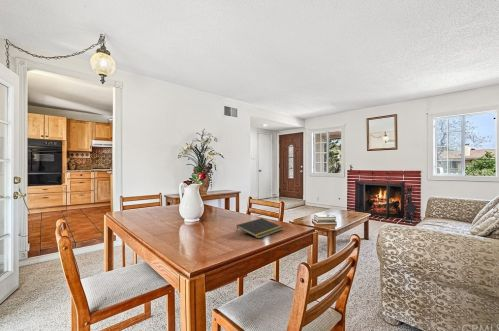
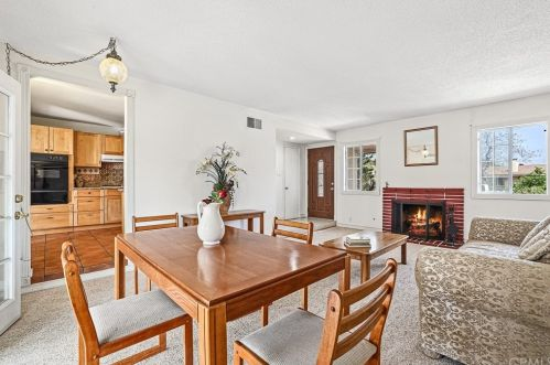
- notepad [235,217,284,240]
